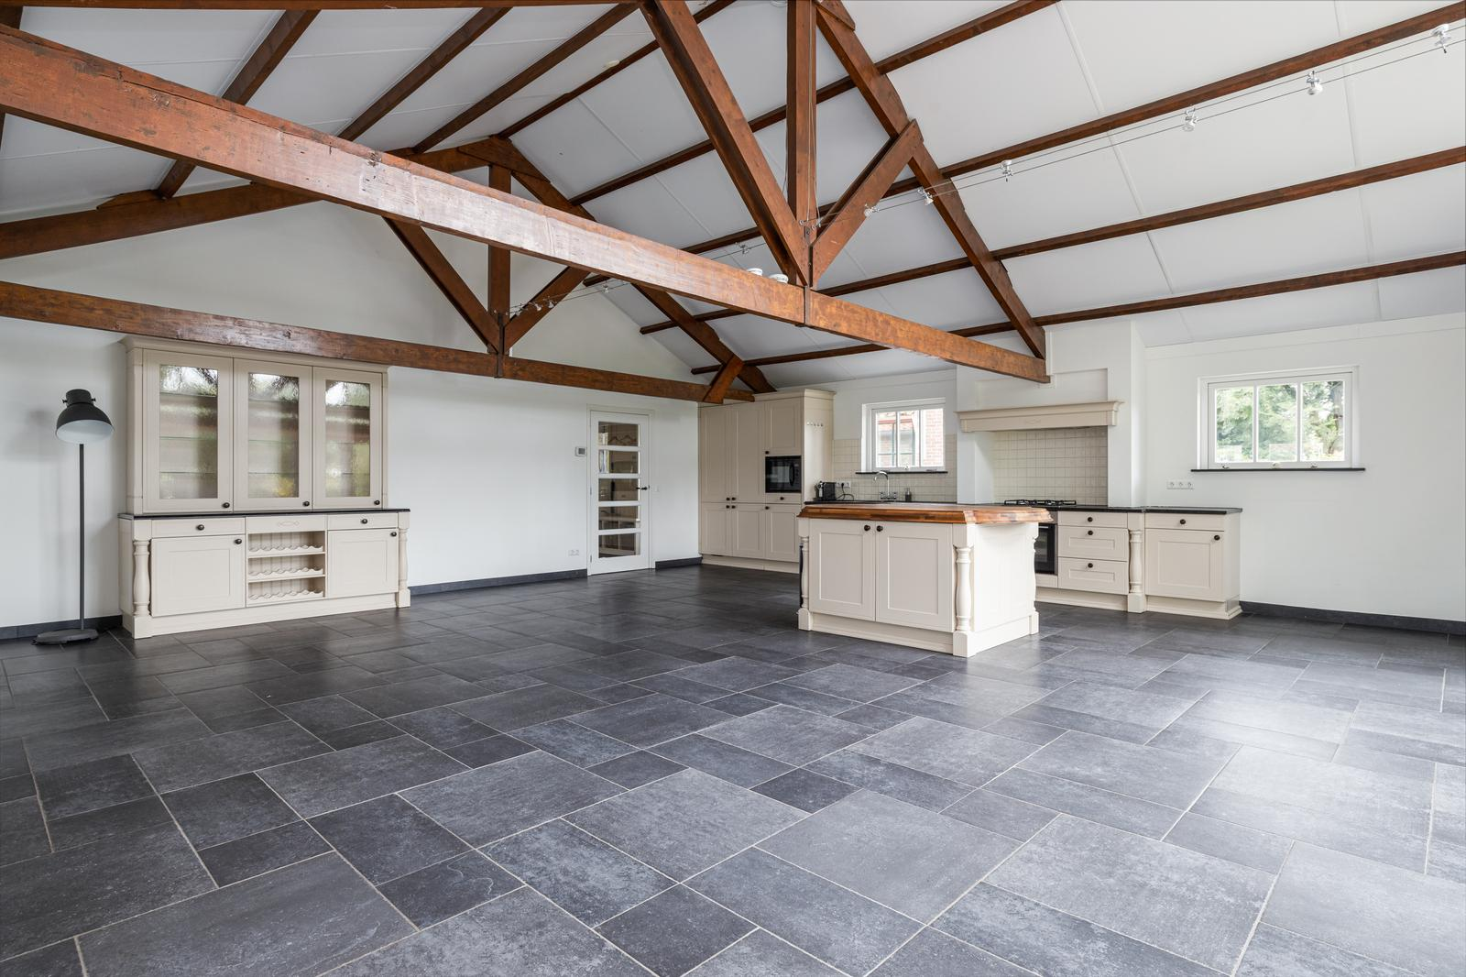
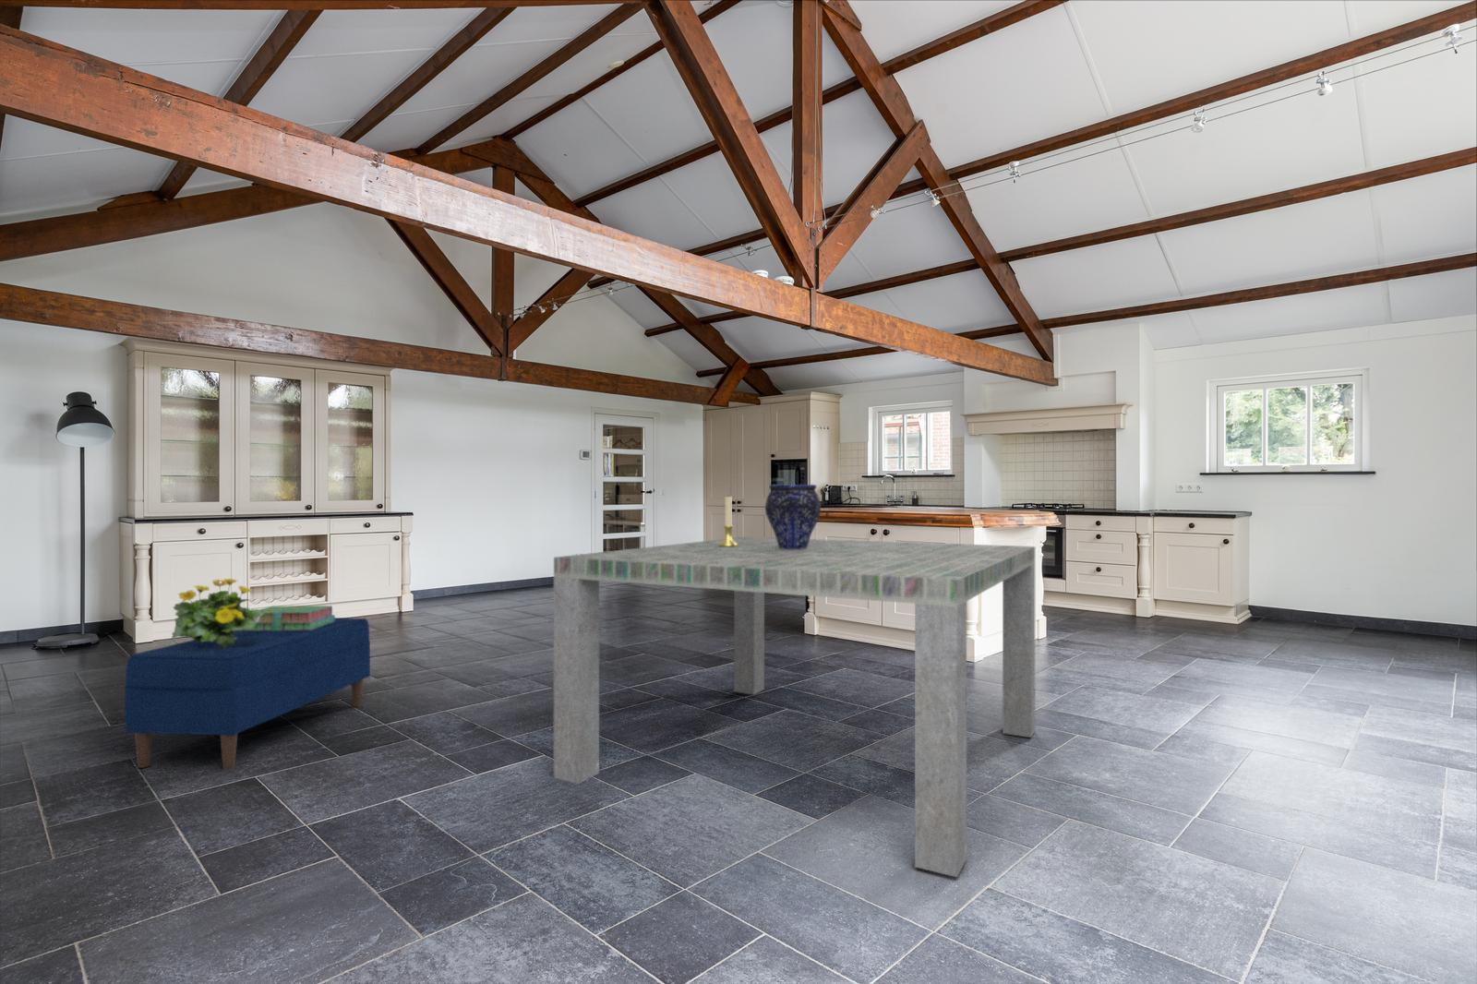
+ candle holder [719,495,737,547]
+ flowering plant [171,578,264,648]
+ bench [124,616,371,771]
+ stack of books [243,605,336,631]
+ dining table [553,536,1036,877]
+ vase [764,483,821,549]
